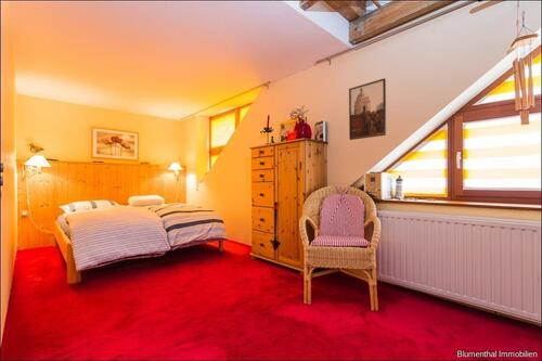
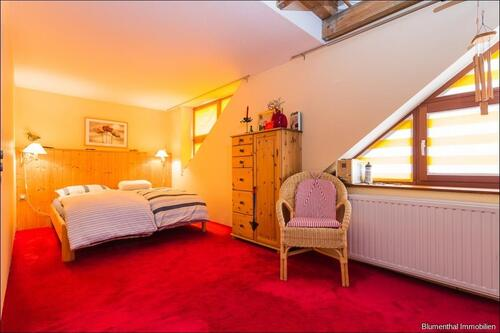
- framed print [348,77,387,141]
